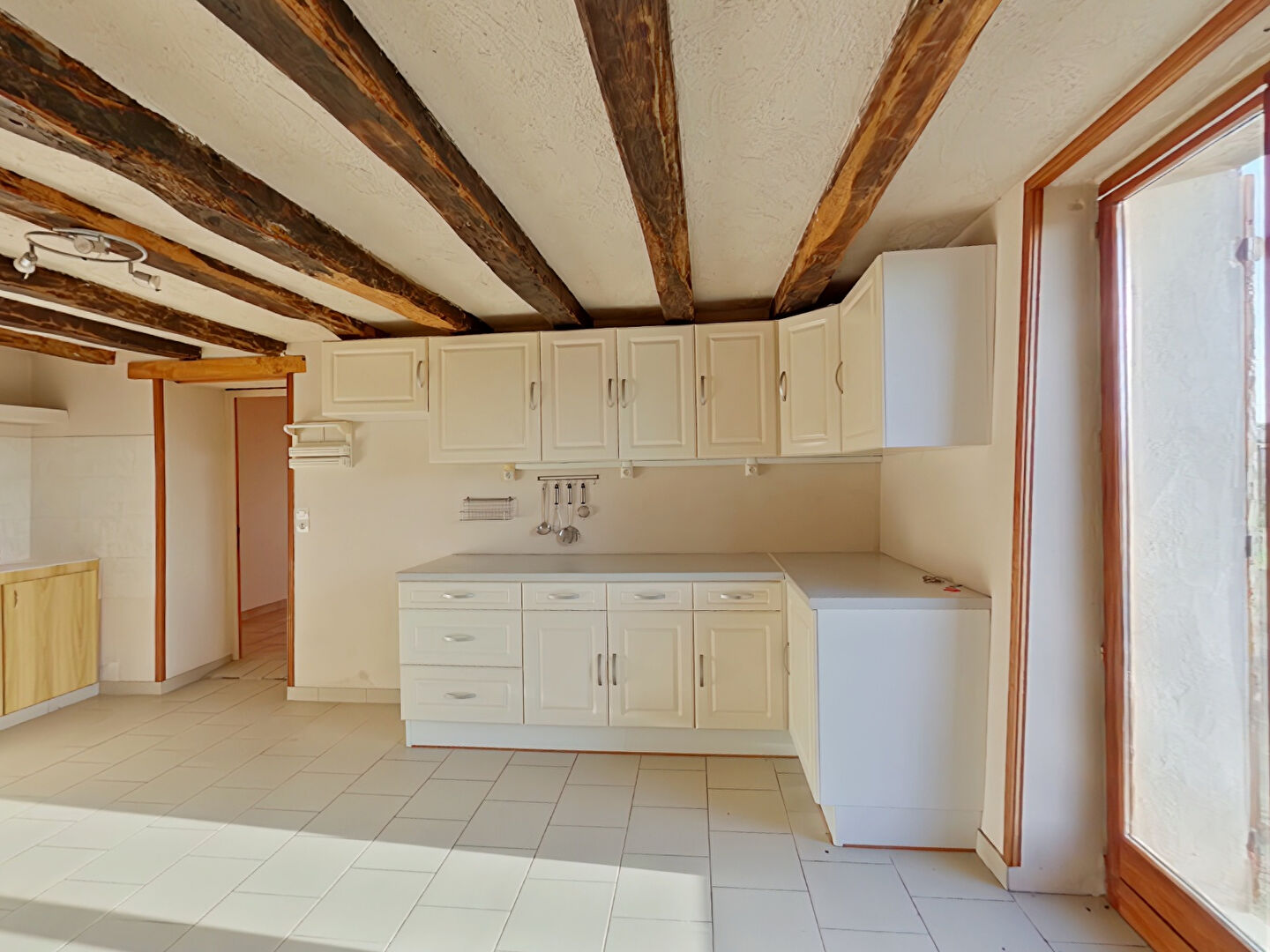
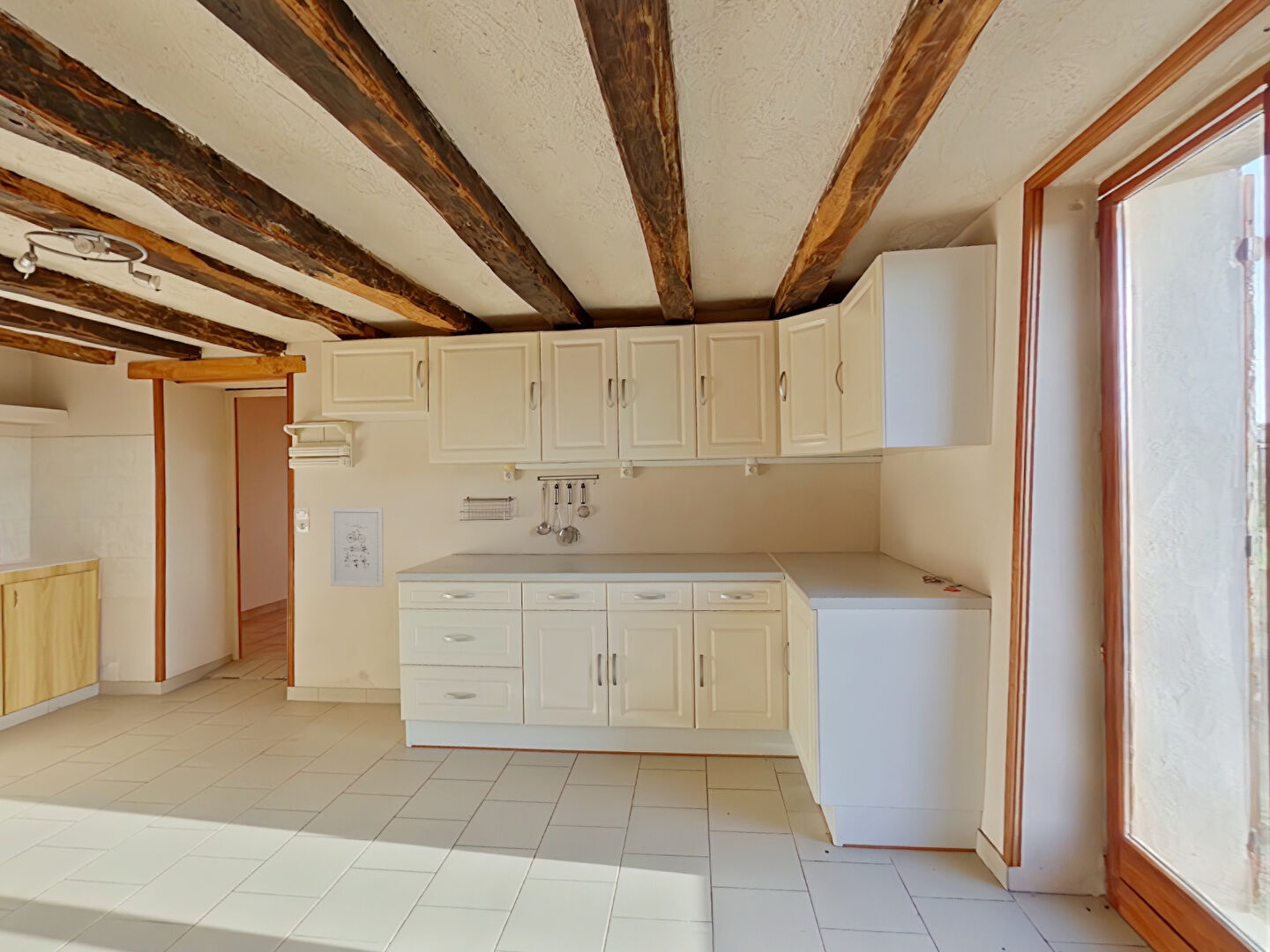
+ wall art [329,507,385,588]
